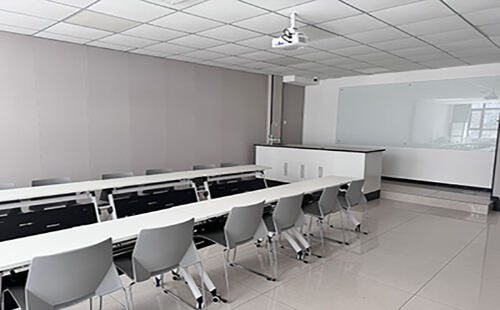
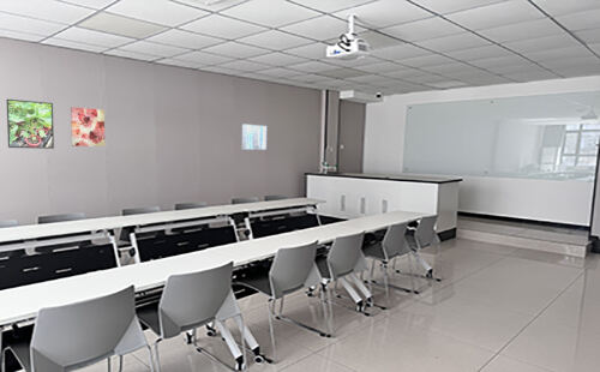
+ wall art [240,122,268,151]
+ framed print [5,98,55,150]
+ wall art [70,106,106,148]
